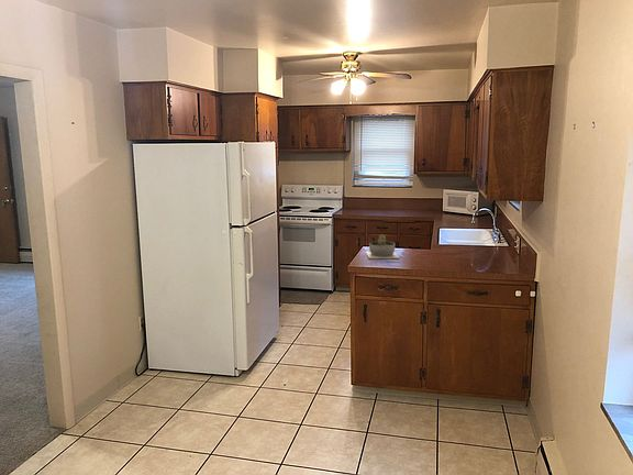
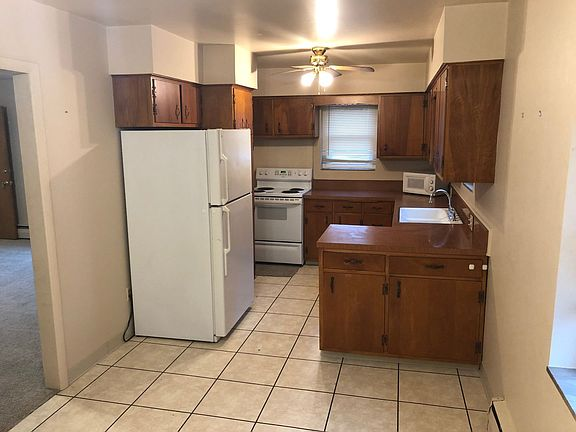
- succulent planter [365,234,400,259]
